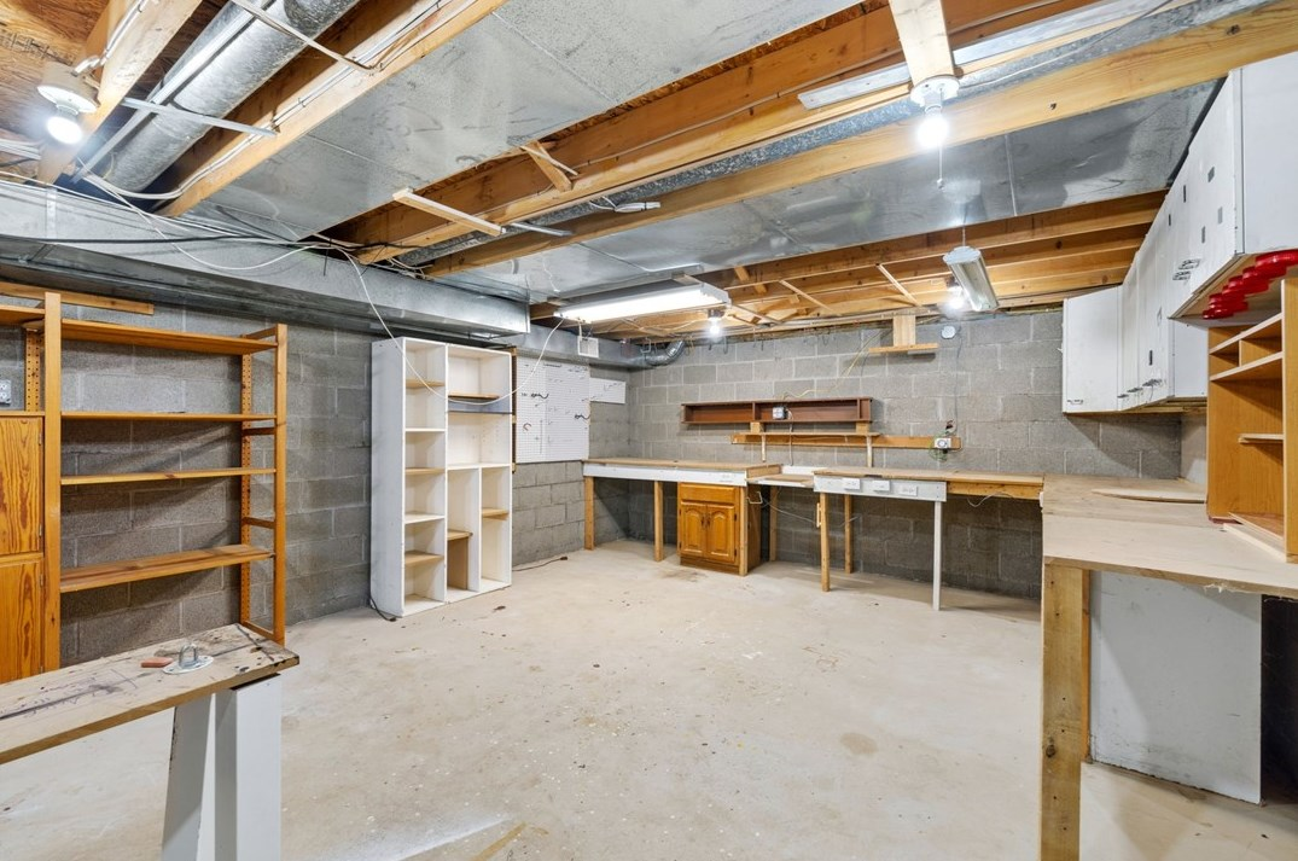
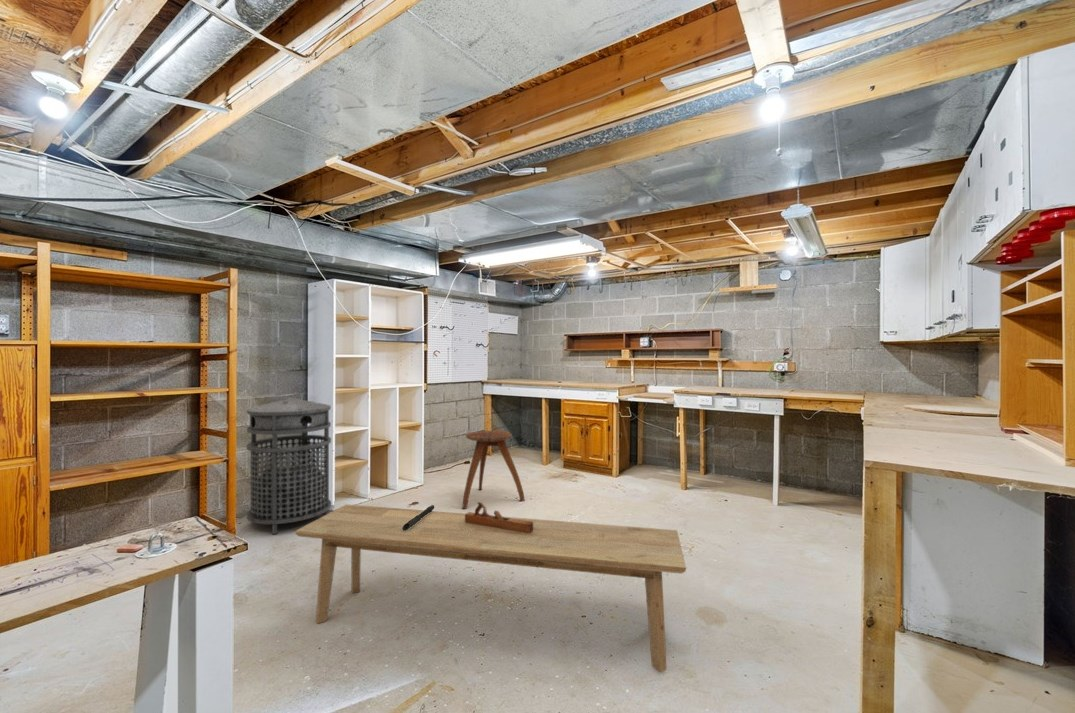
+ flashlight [402,504,435,531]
+ hand plane [465,501,533,533]
+ stool [461,429,526,510]
+ trash can [245,396,332,535]
+ bench [294,503,687,673]
